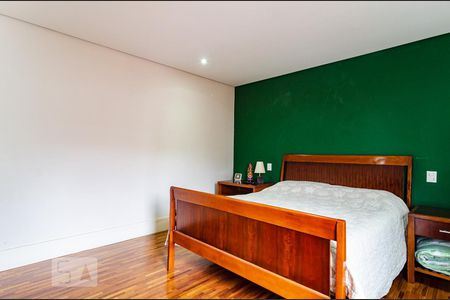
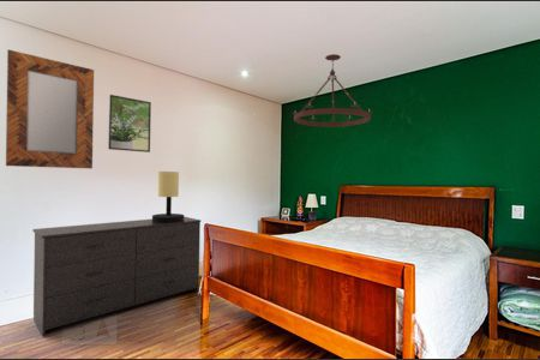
+ table lamp [151,170,185,223]
+ dresser [31,216,203,338]
+ home mirror [5,49,95,169]
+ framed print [107,94,152,154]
+ chandelier [290,53,374,127]
